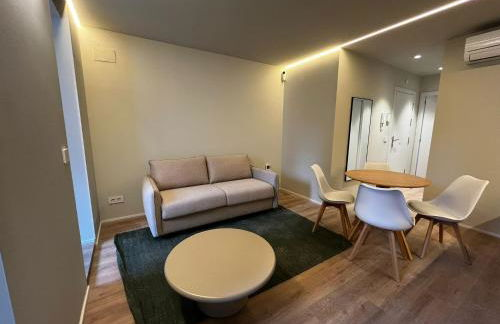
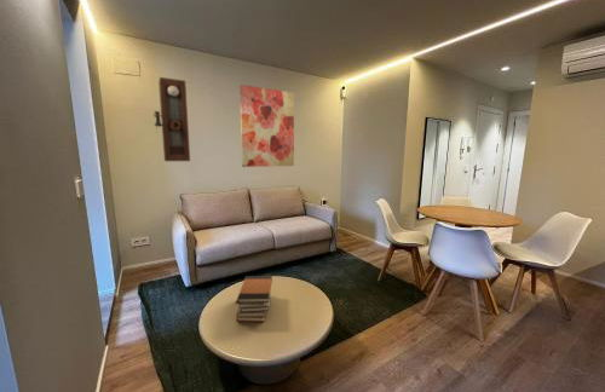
+ book stack [235,275,273,323]
+ pendulum clock [152,76,191,162]
+ wall art [238,83,295,168]
